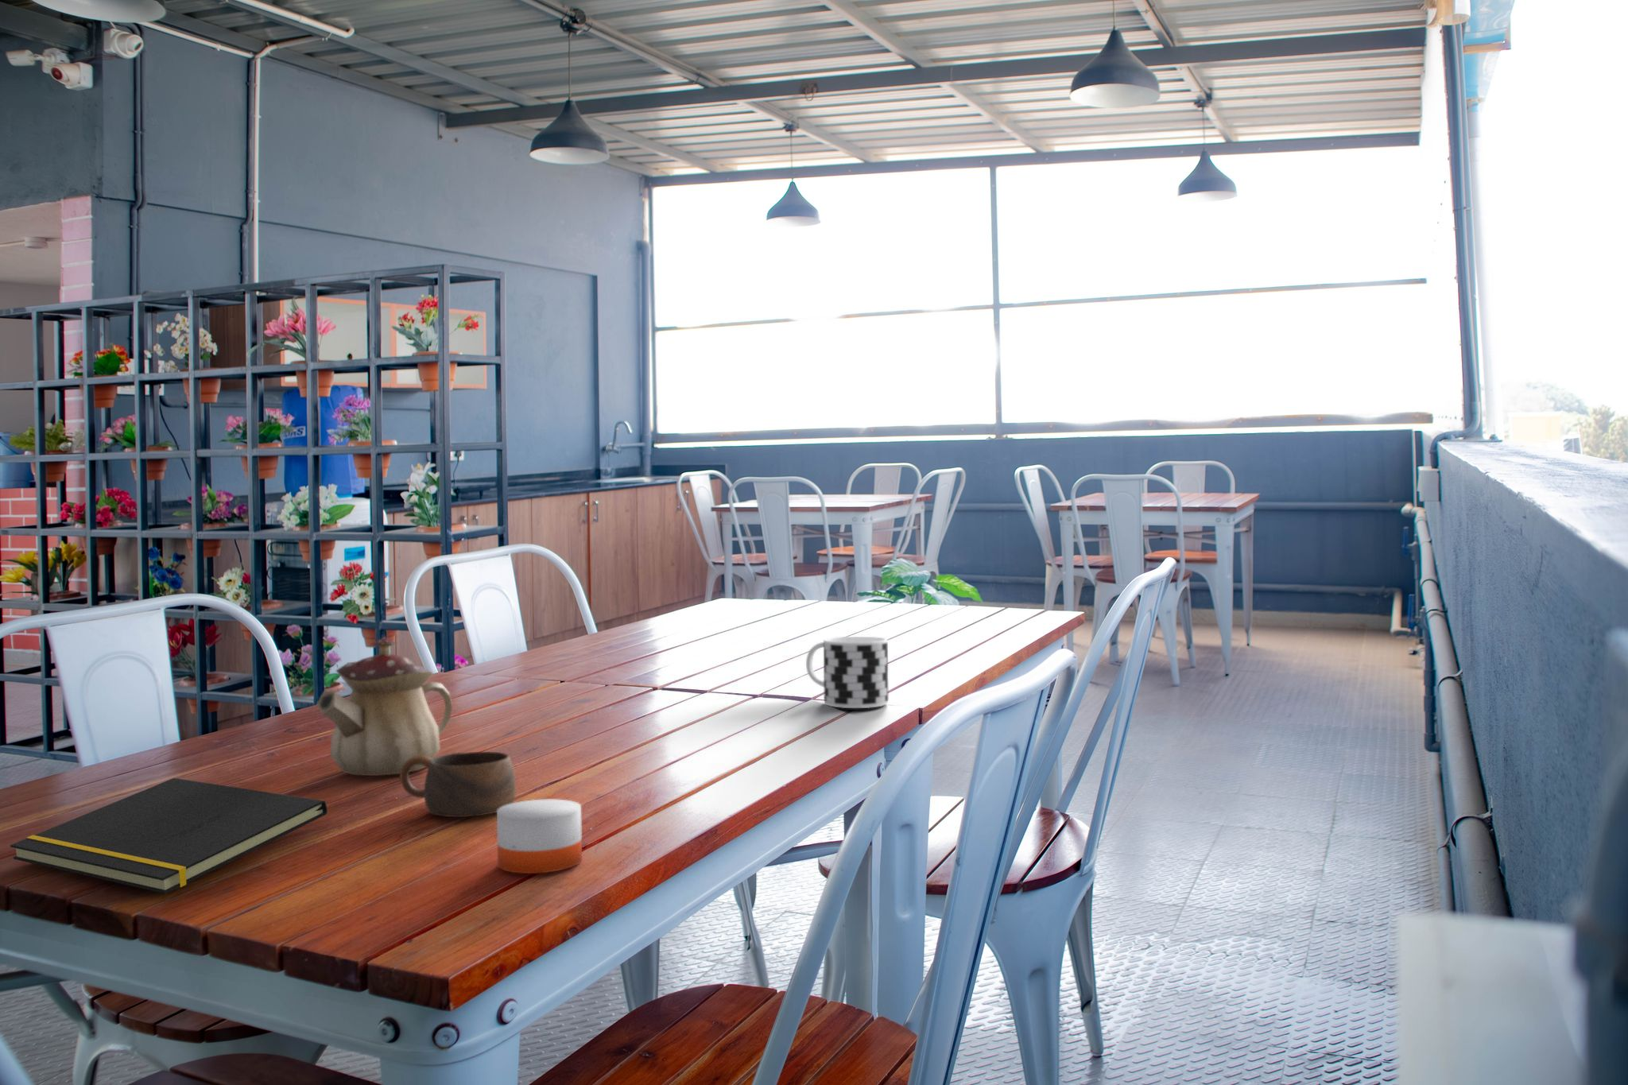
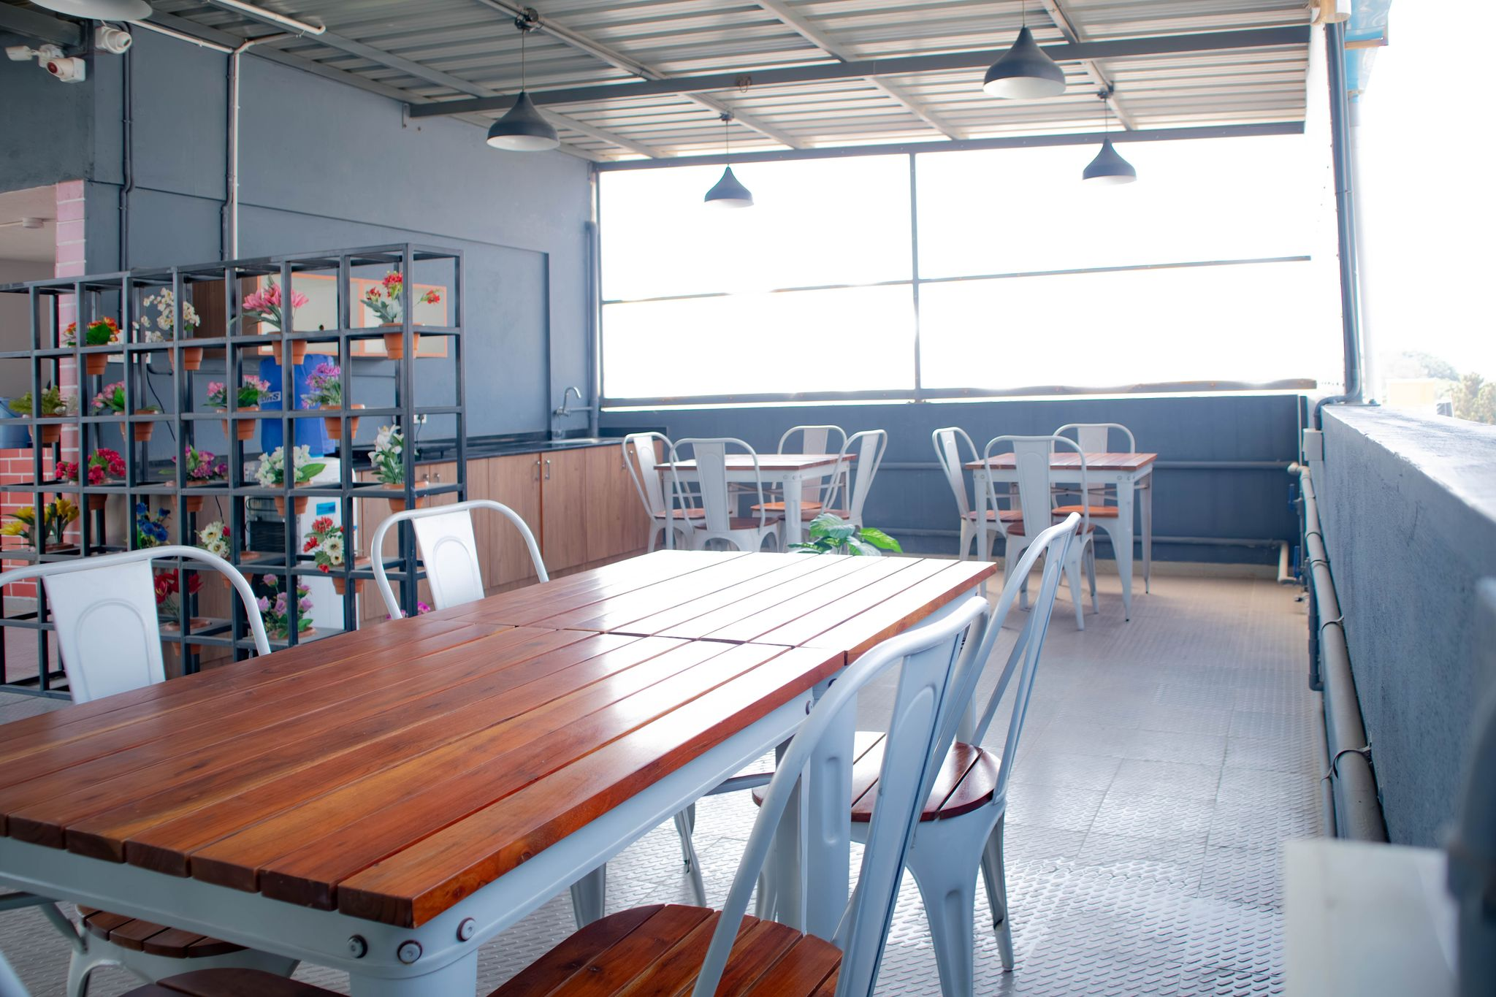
- cup [399,751,517,817]
- teapot [316,636,453,776]
- cup [805,636,888,710]
- candle [496,773,582,874]
- notepad [10,777,328,894]
